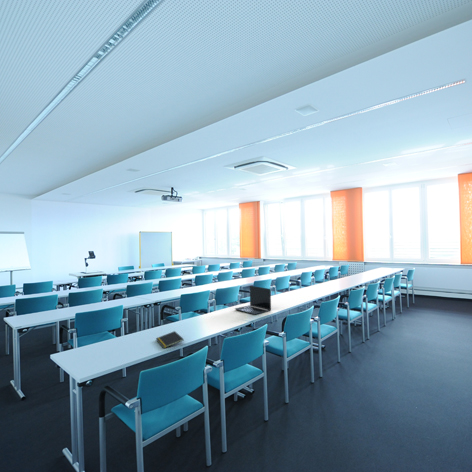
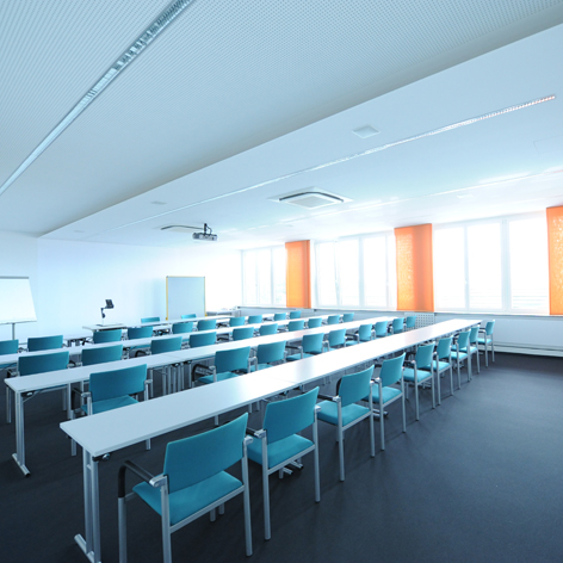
- laptop [234,285,272,315]
- notepad [155,330,185,349]
